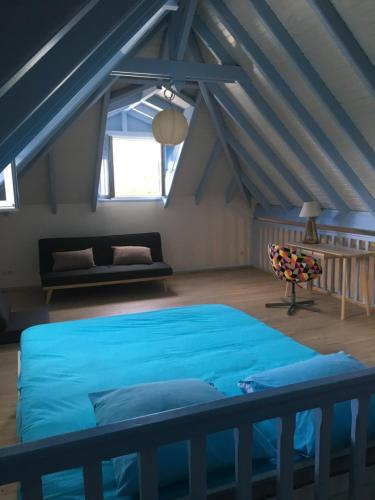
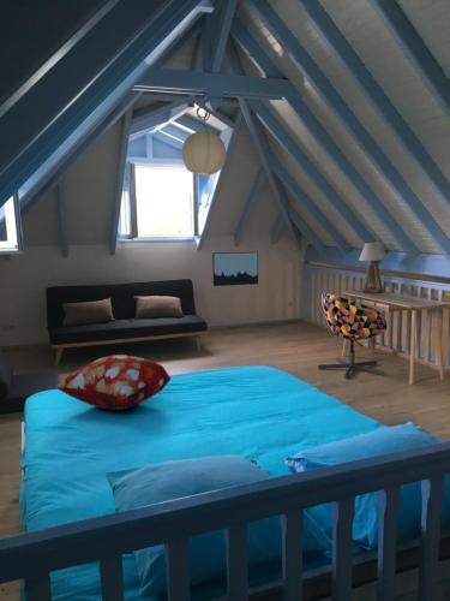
+ wall art [211,251,259,287]
+ decorative pillow [55,353,172,411]
